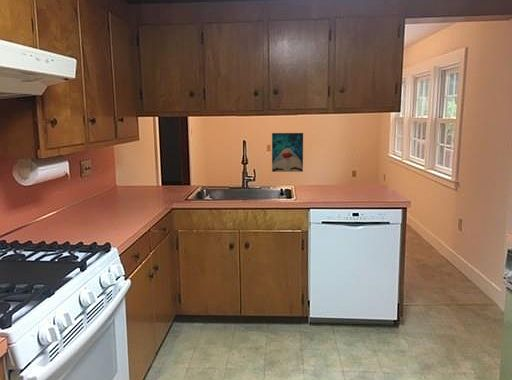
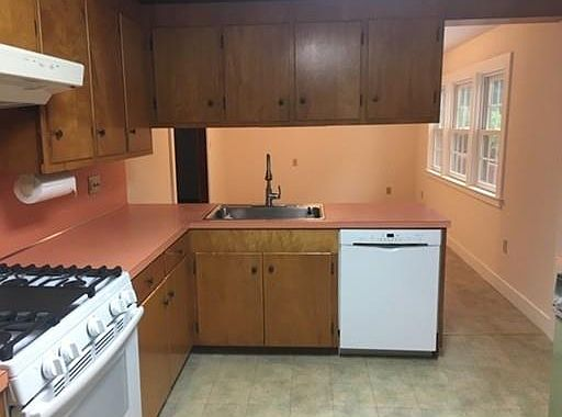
- wall art [271,132,304,173]
